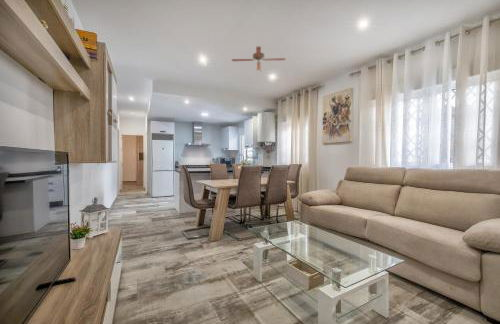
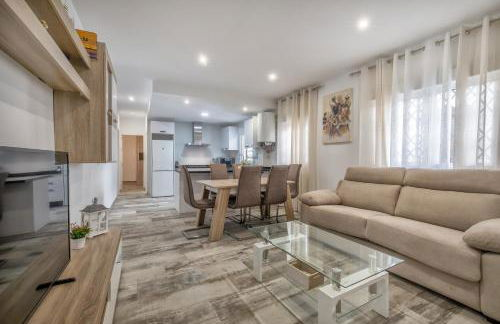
- ceiling fan [231,46,286,72]
